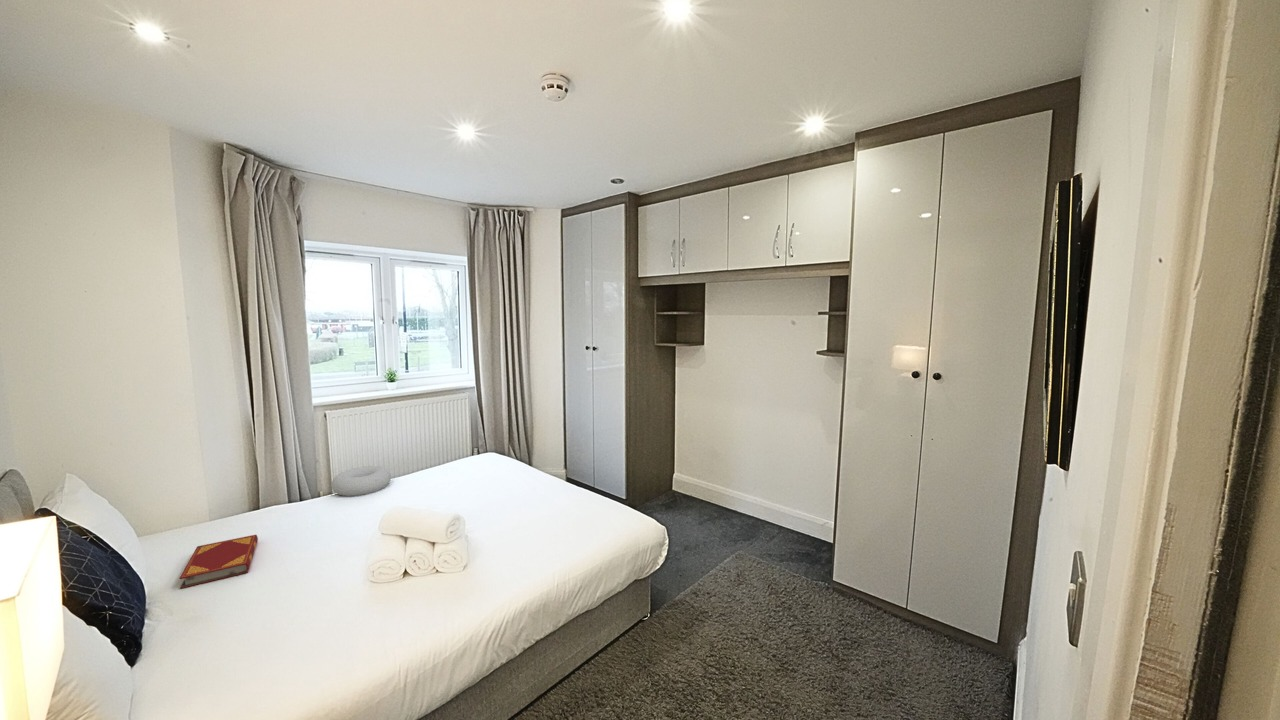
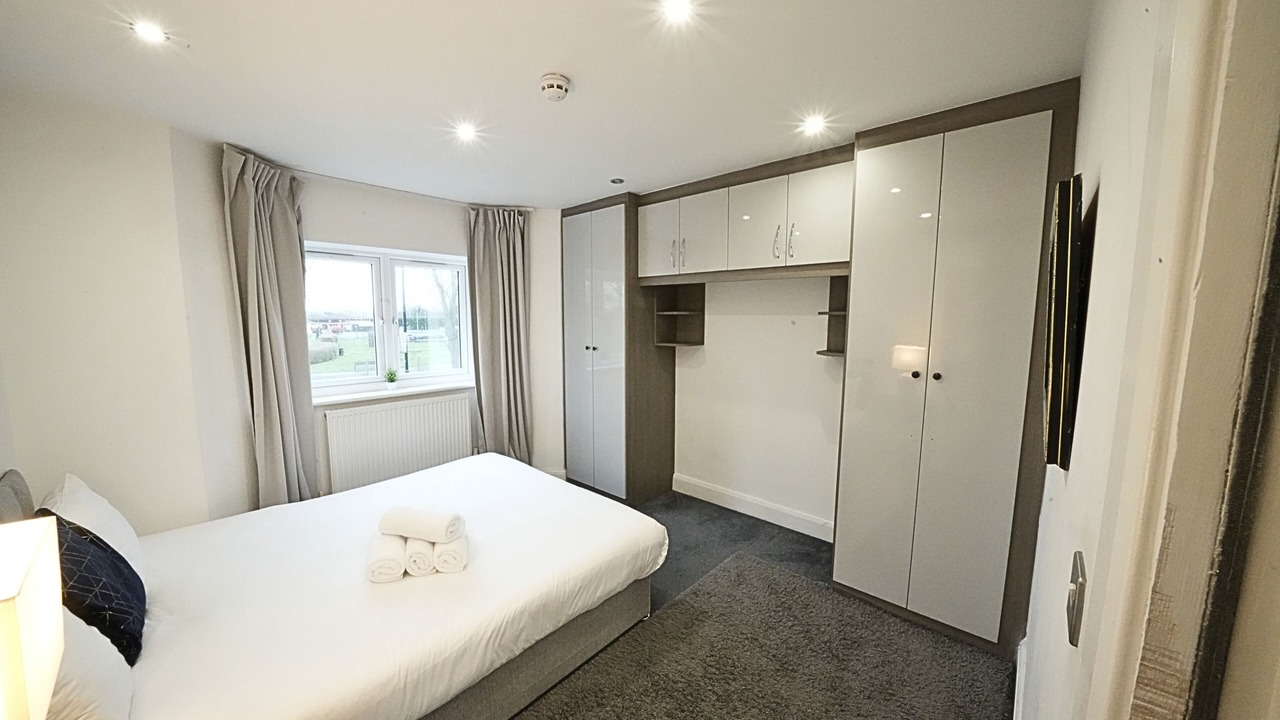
- hardback book [178,534,259,589]
- cushion [330,465,392,497]
